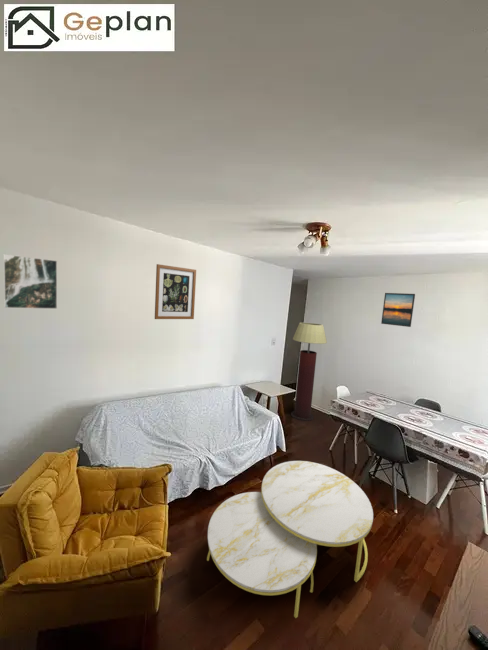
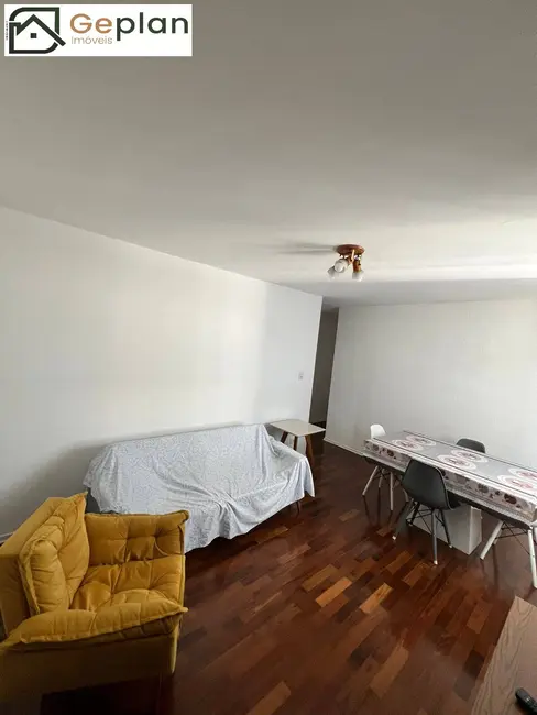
- coffee table [206,460,374,619]
- wall art [154,263,197,320]
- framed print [3,253,58,310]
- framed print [380,292,416,328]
- floor lamp [290,322,328,422]
